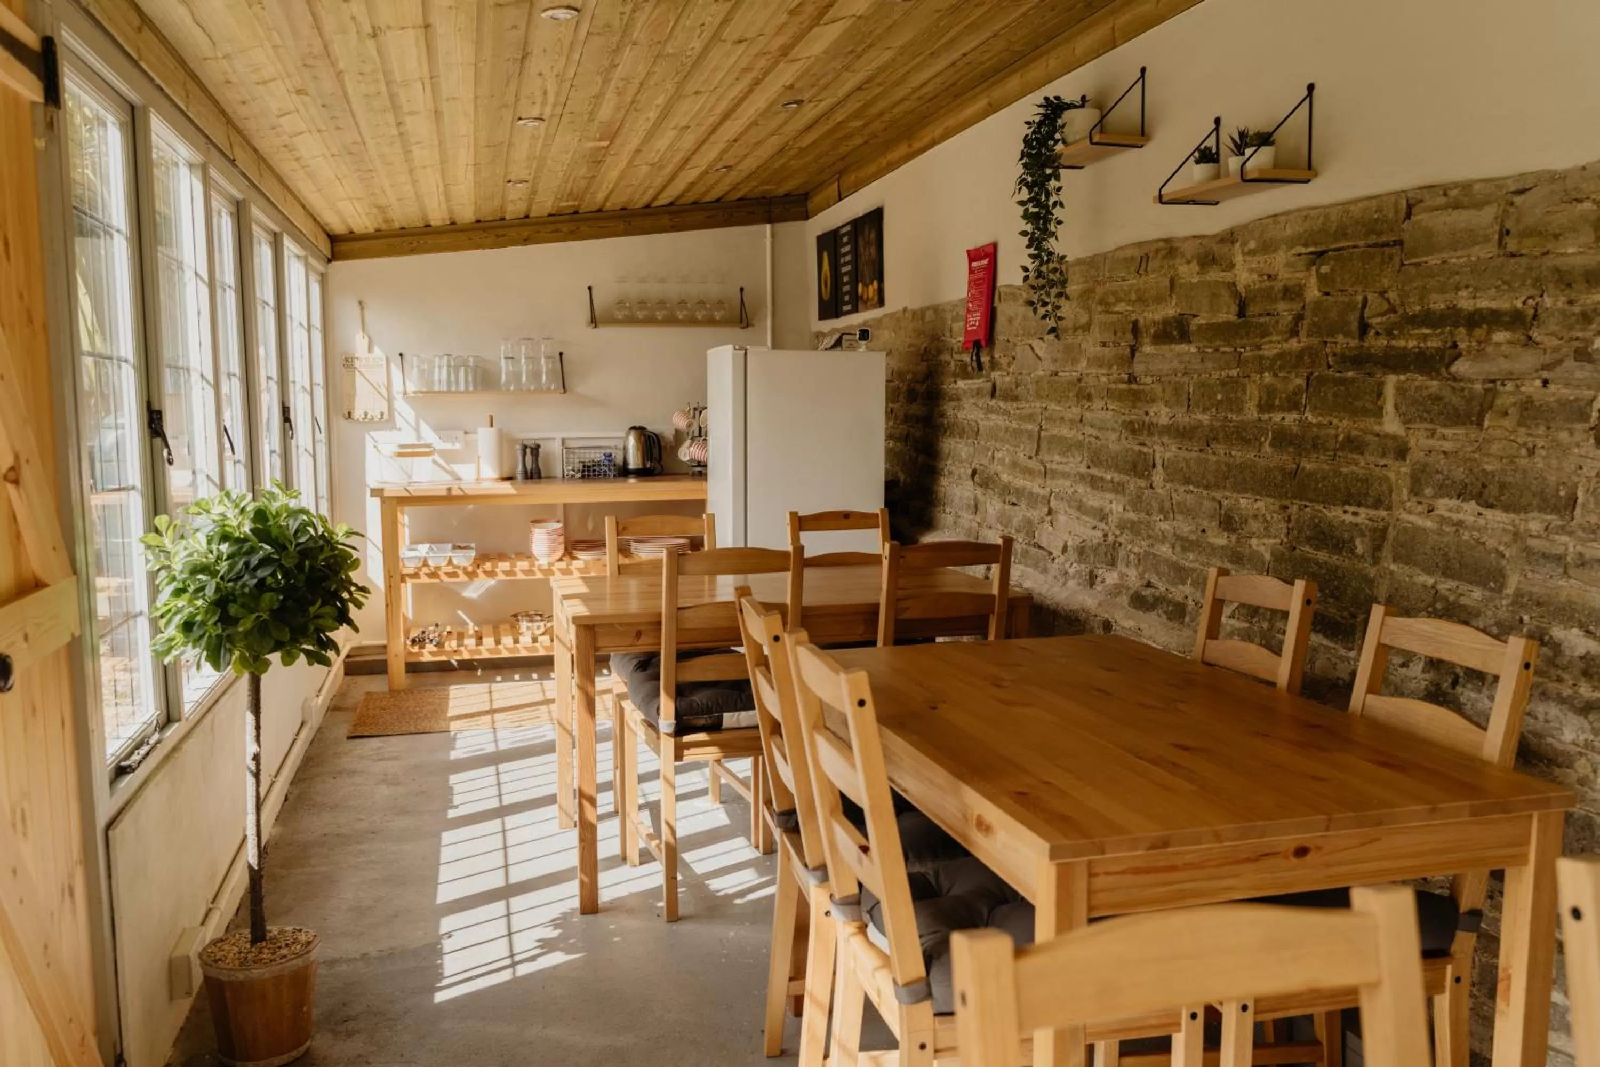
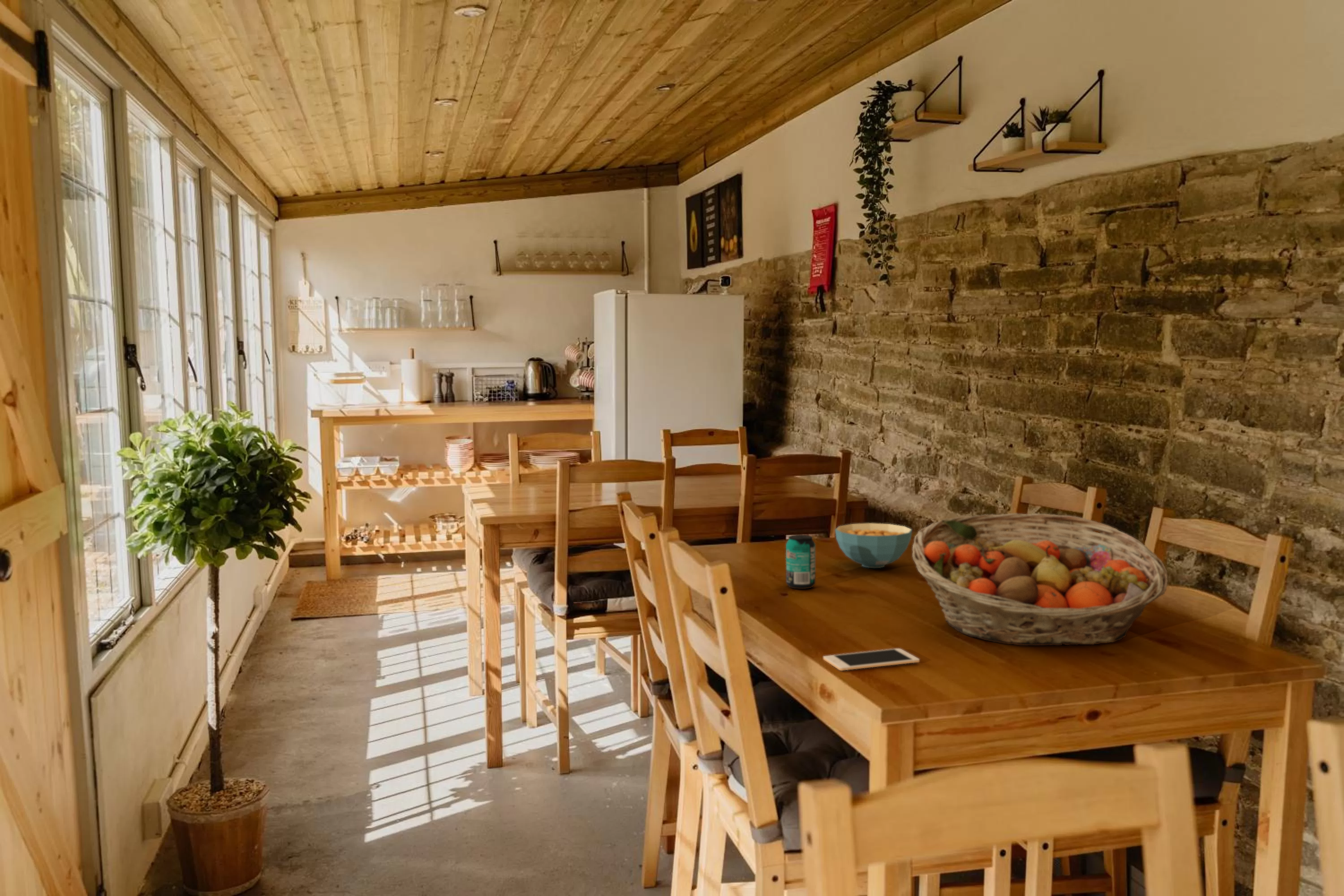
+ fruit basket [912,513,1168,646]
+ cereal bowl [835,523,913,569]
+ cell phone [823,648,920,671]
+ beverage can [785,534,816,590]
